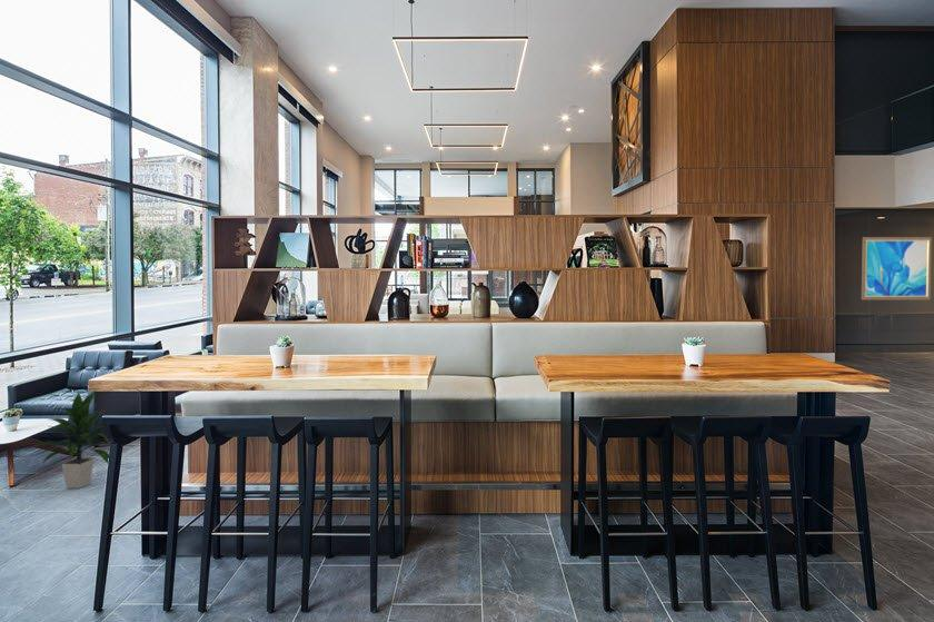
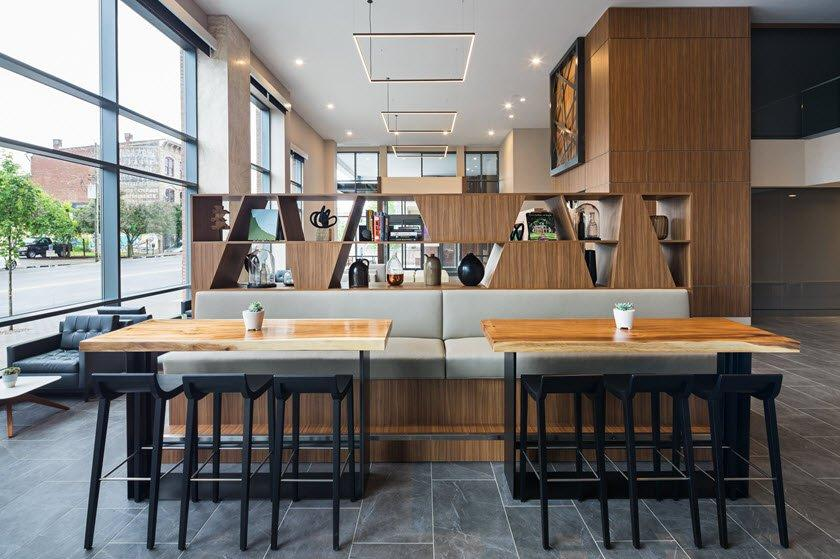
- indoor plant [29,391,110,490]
- wall art [861,236,933,300]
